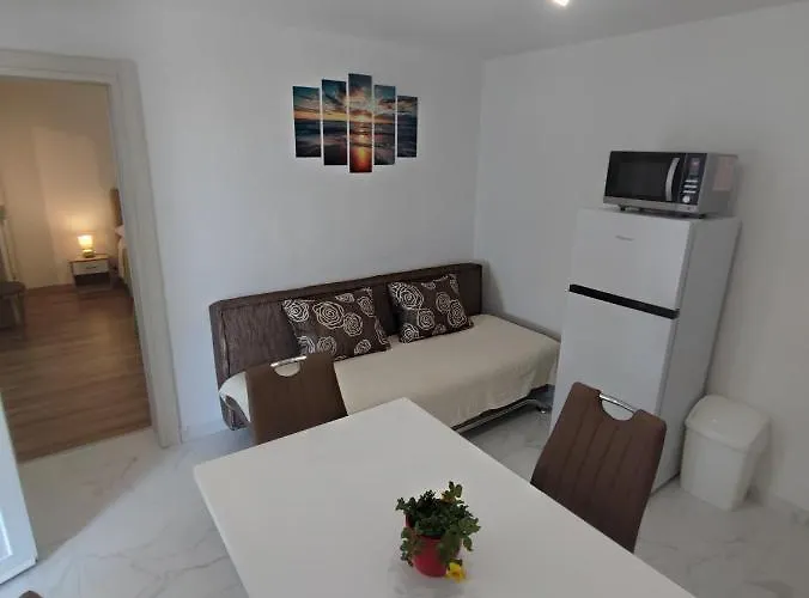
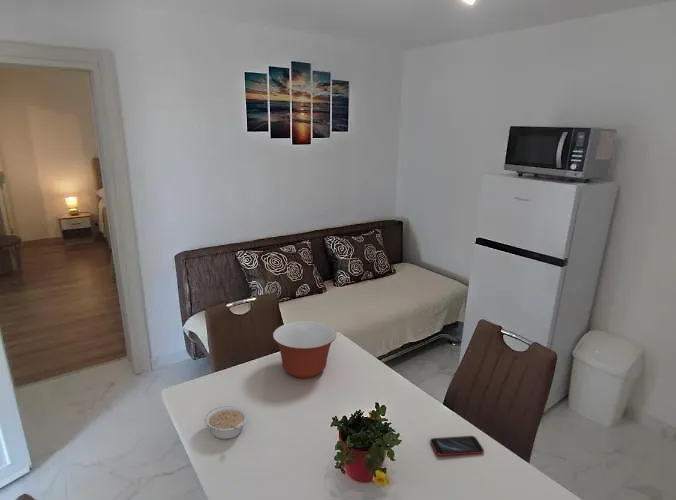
+ mixing bowl [272,320,337,379]
+ smartphone [429,435,485,457]
+ legume [204,405,249,440]
